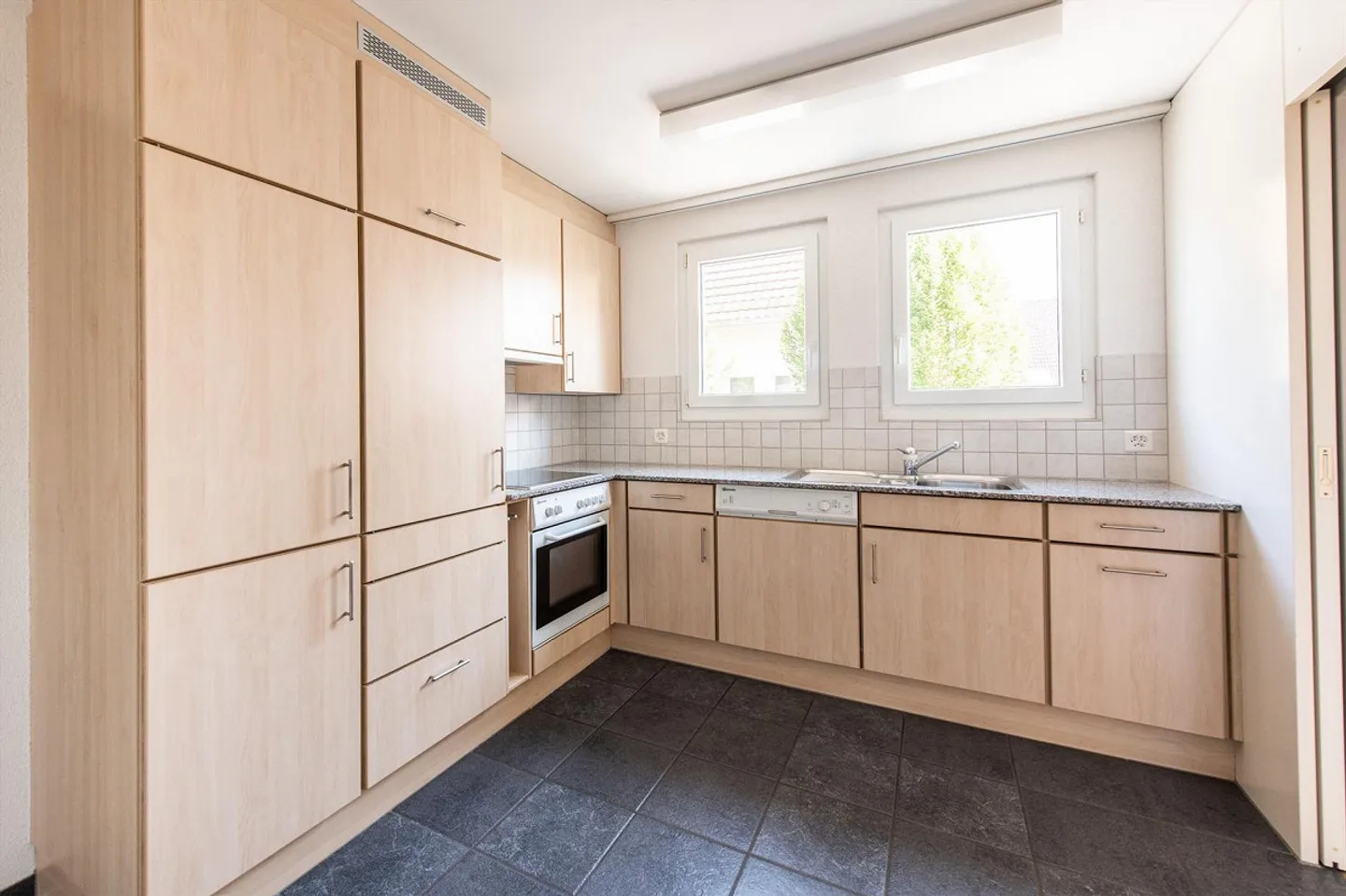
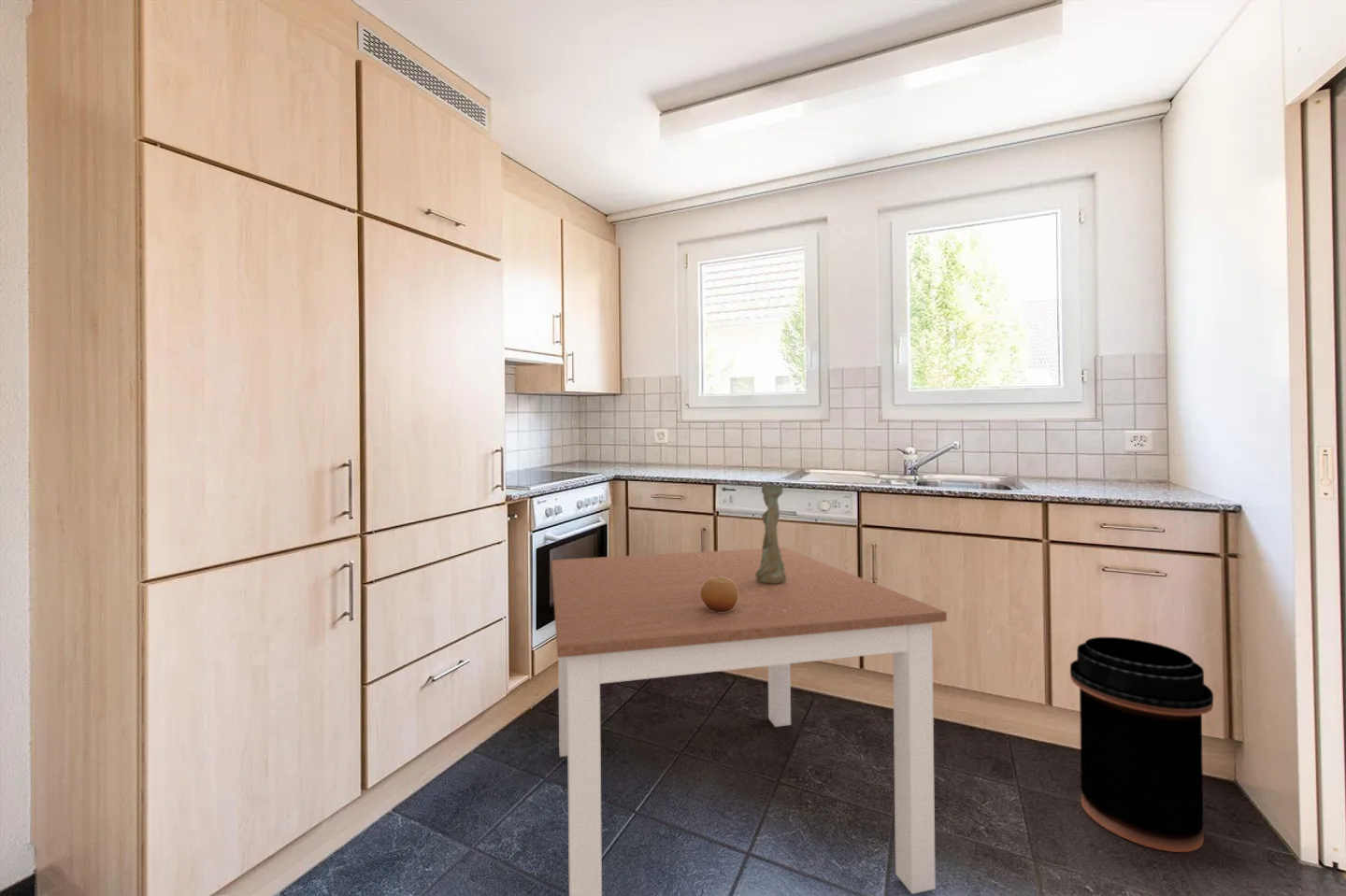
+ vase [756,484,786,584]
+ fruit [700,576,738,612]
+ trash can [1069,636,1214,853]
+ dining table [551,547,948,896]
